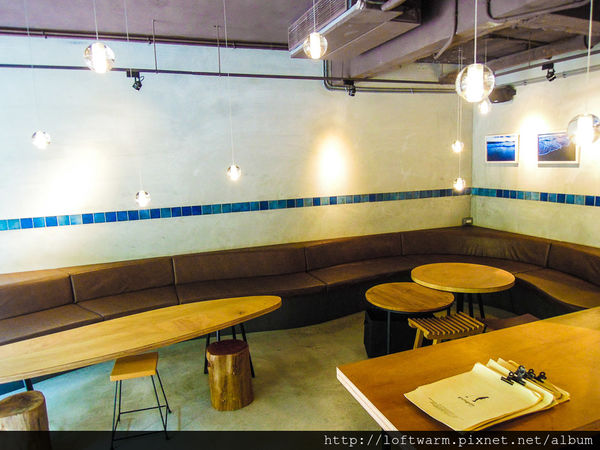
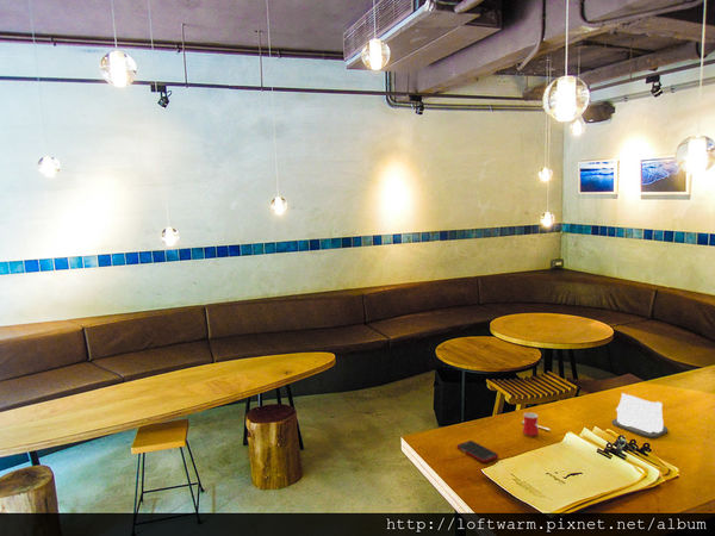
+ mug [521,411,552,437]
+ cell phone [456,440,499,463]
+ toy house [611,392,669,438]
